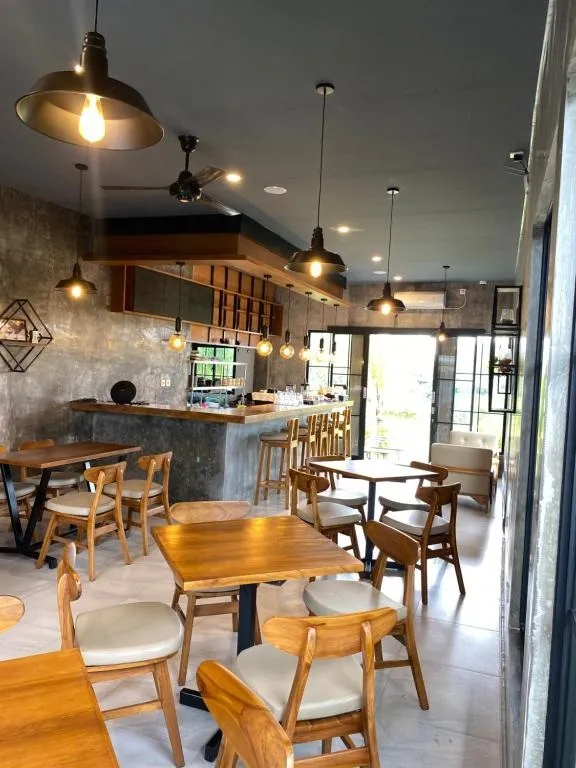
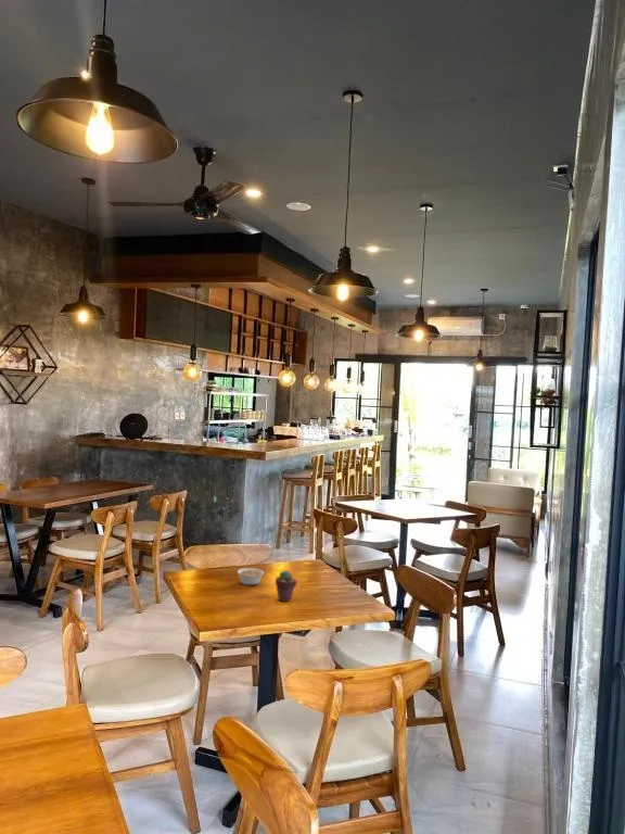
+ potted succulent [275,569,298,603]
+ legume [237,567,265,586]
